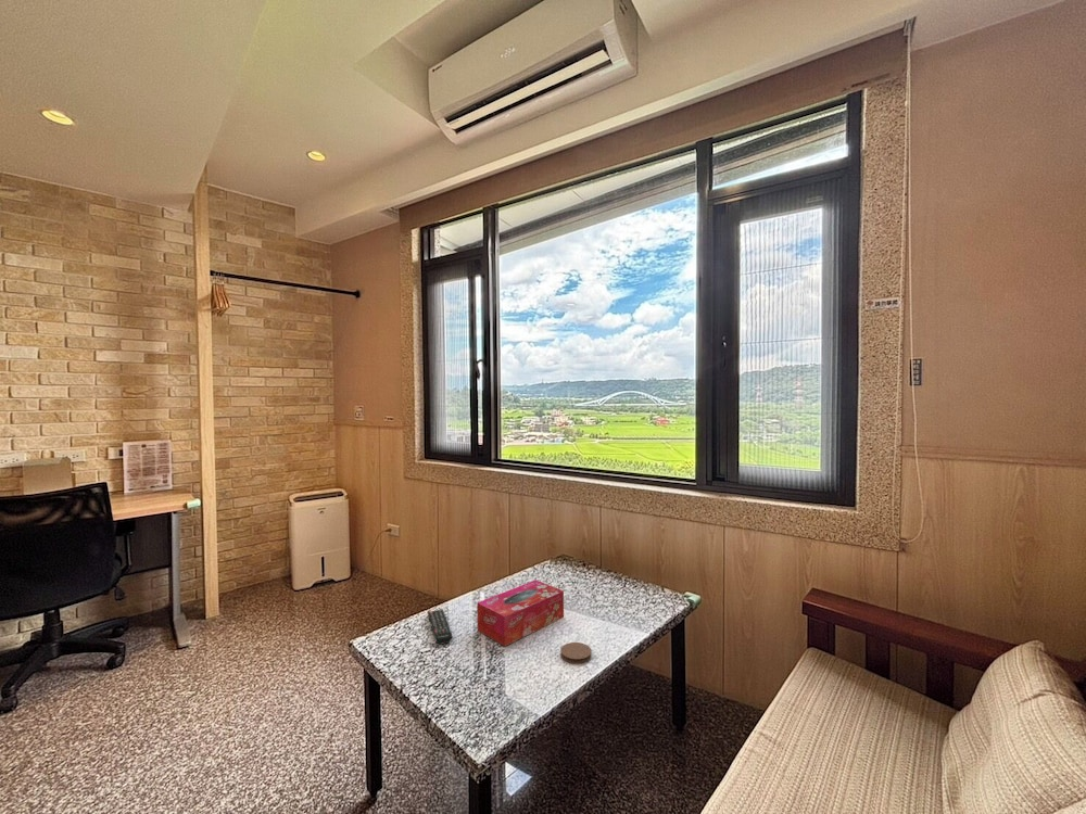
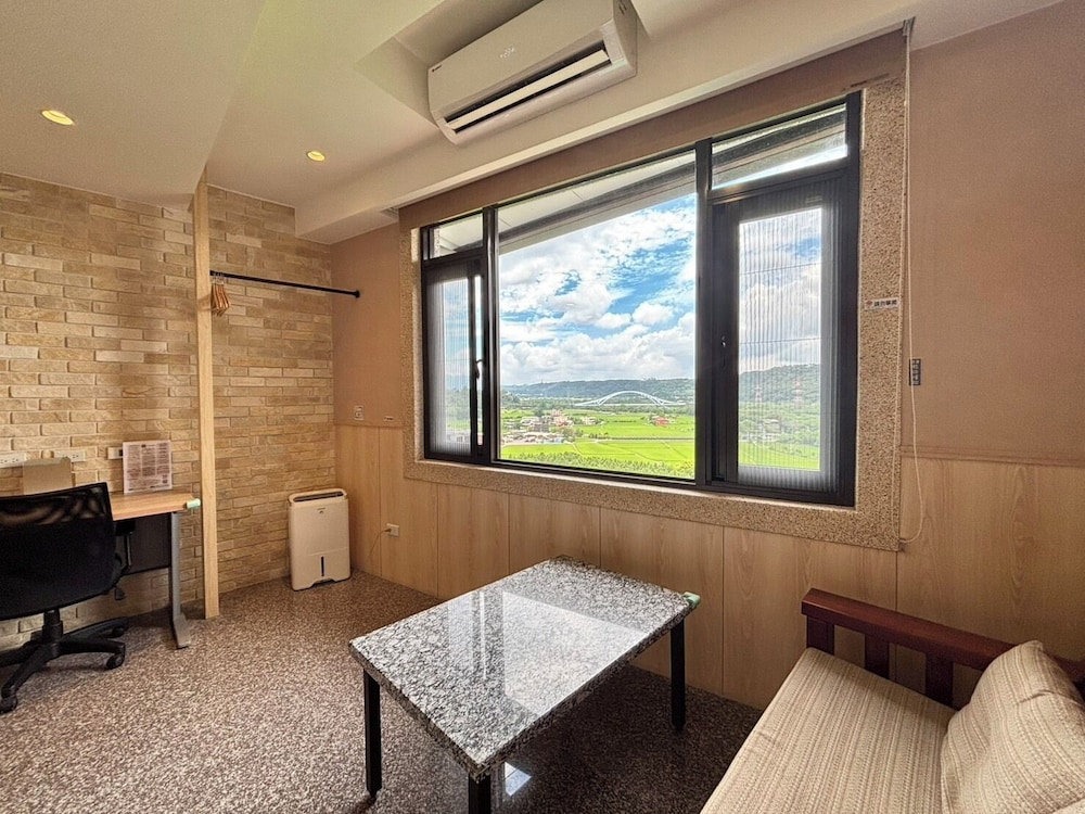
- coaster [559,641,593,664]
- remote control [427,609,453,646]
- tissue box [476,580,565,647]
